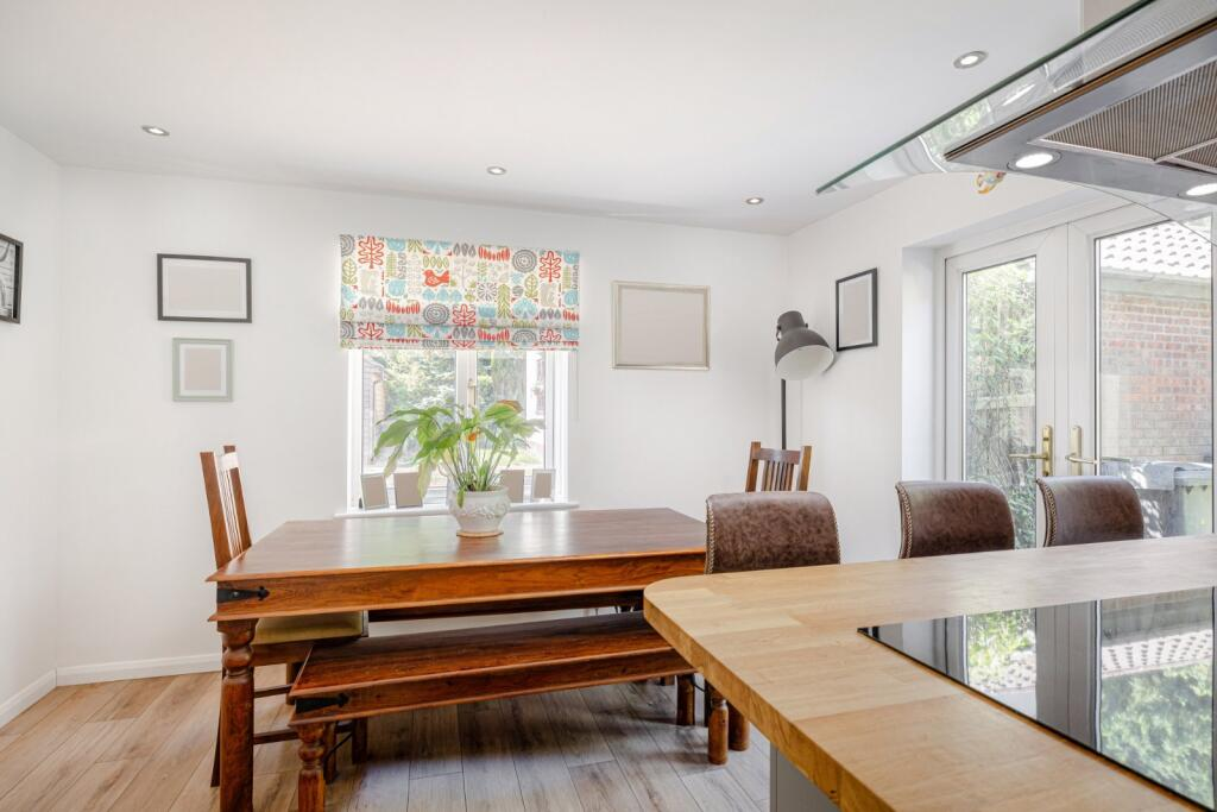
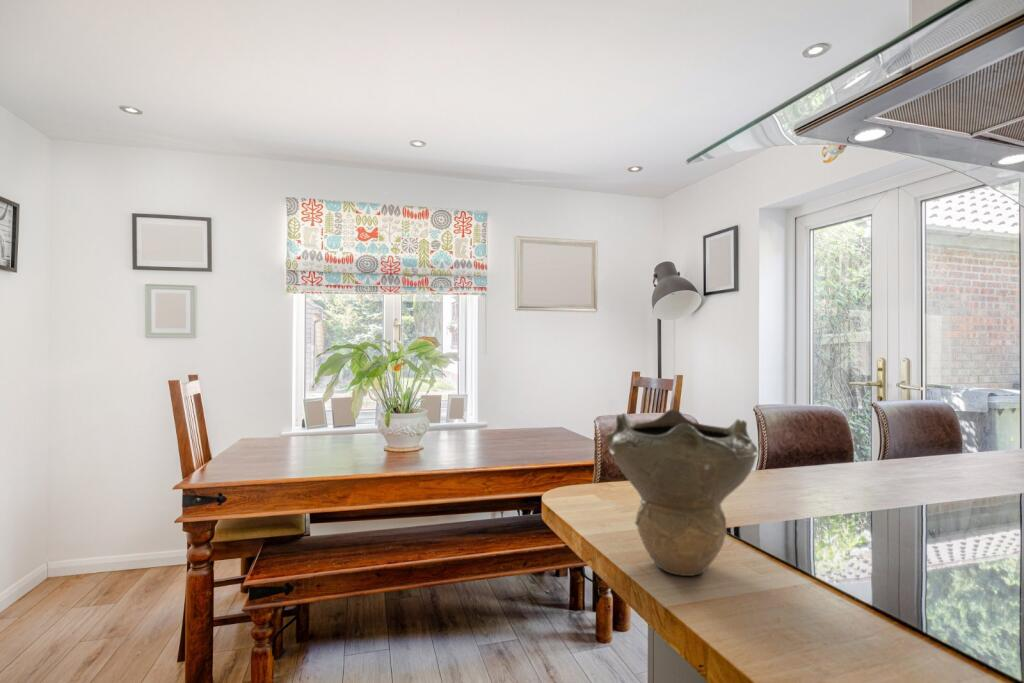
+ decorative bowl [605,408,758,577]
